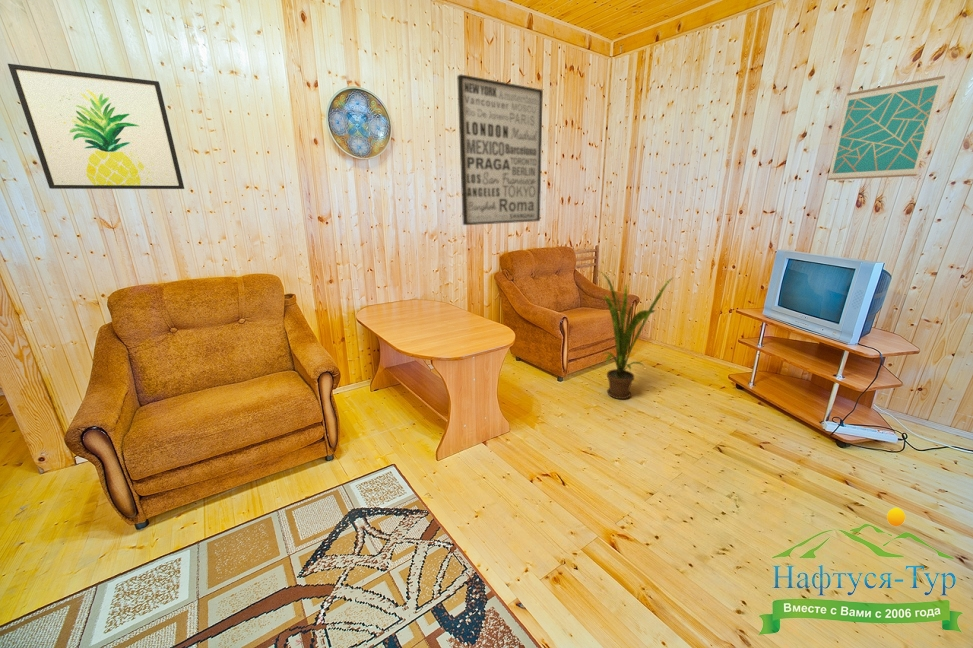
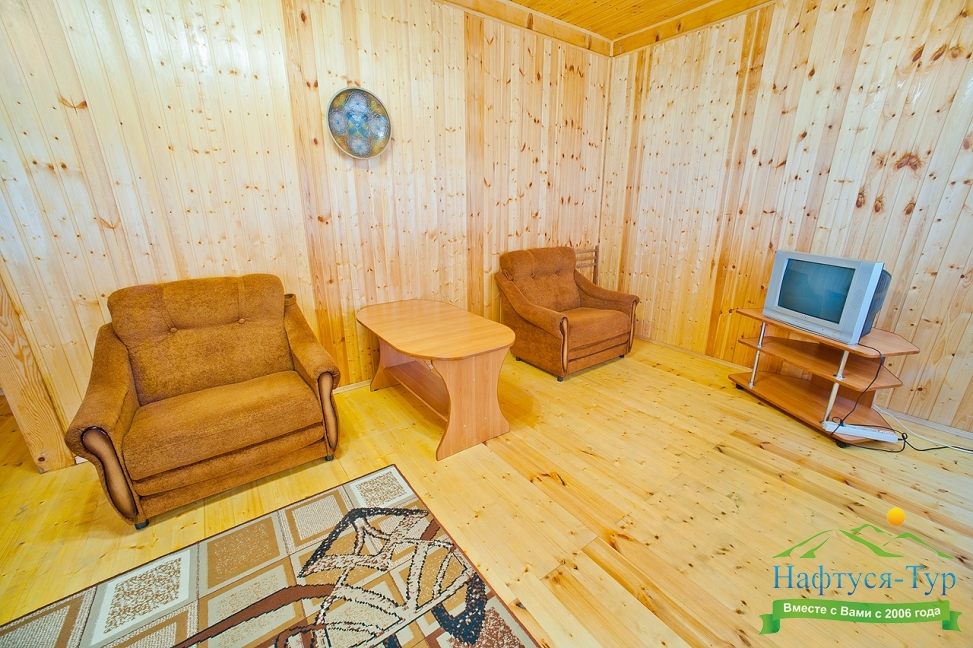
- wall art [456,73,544,226]
- wall art [7,63,185,190]
- house plant [595,269,674,400]
- wall art [827,75,946,181]
